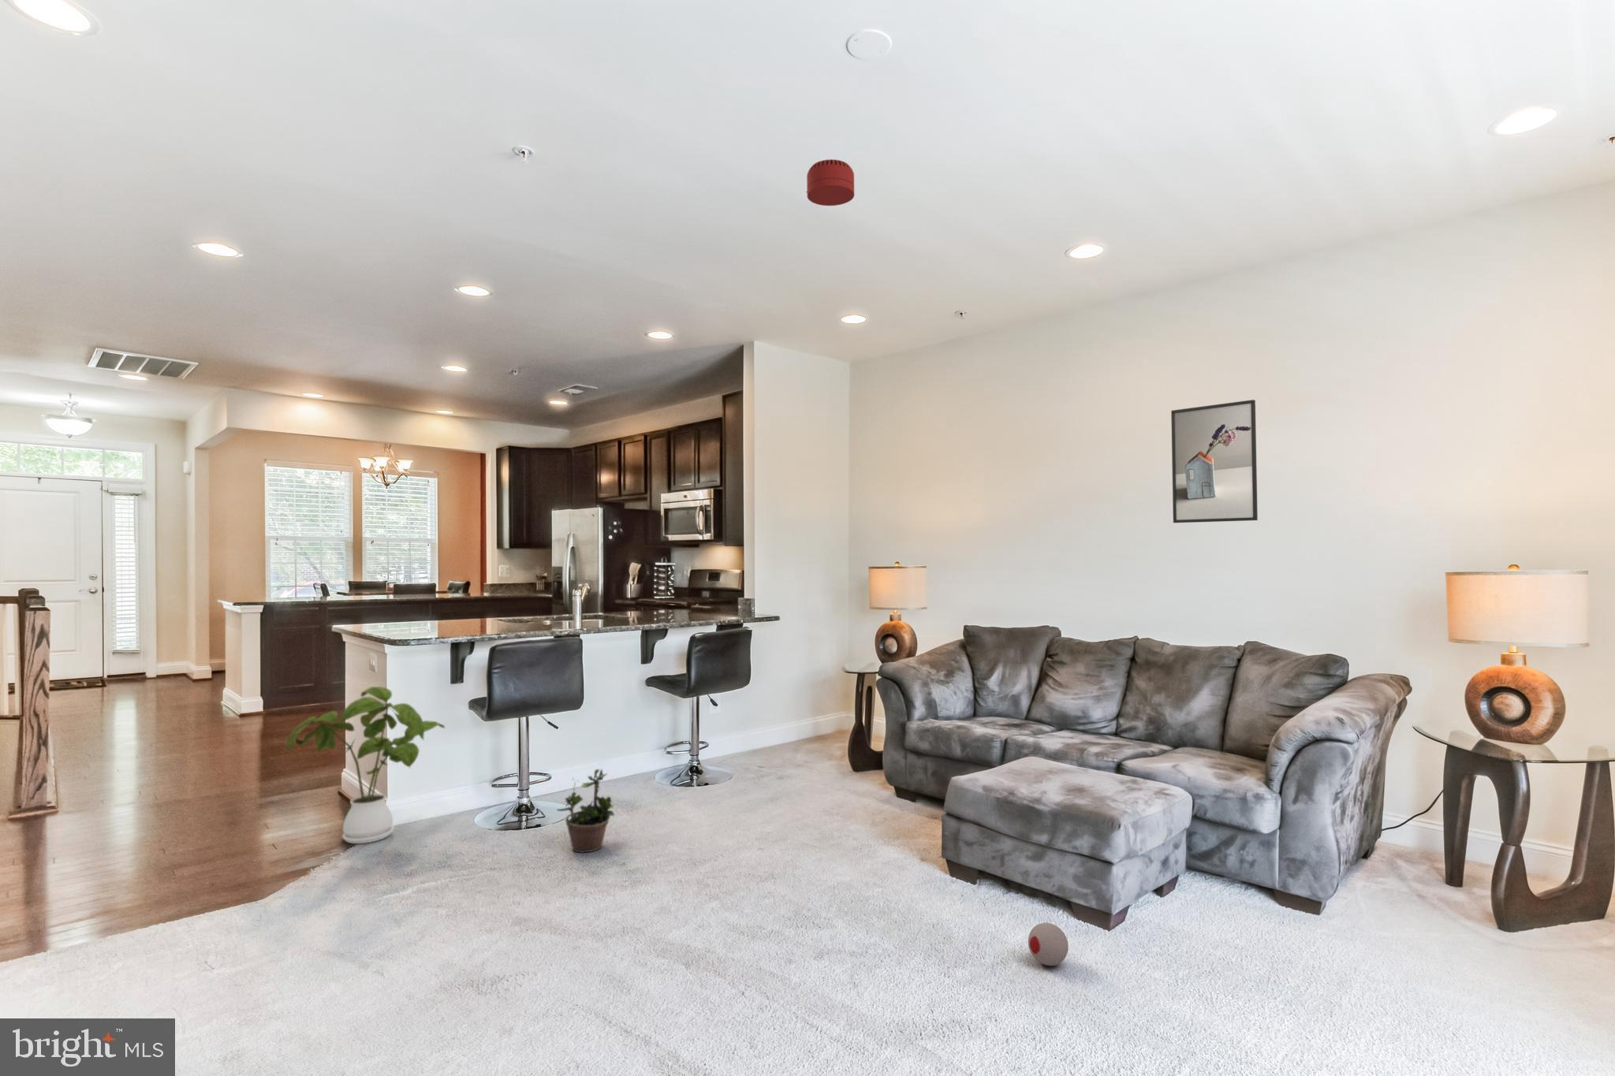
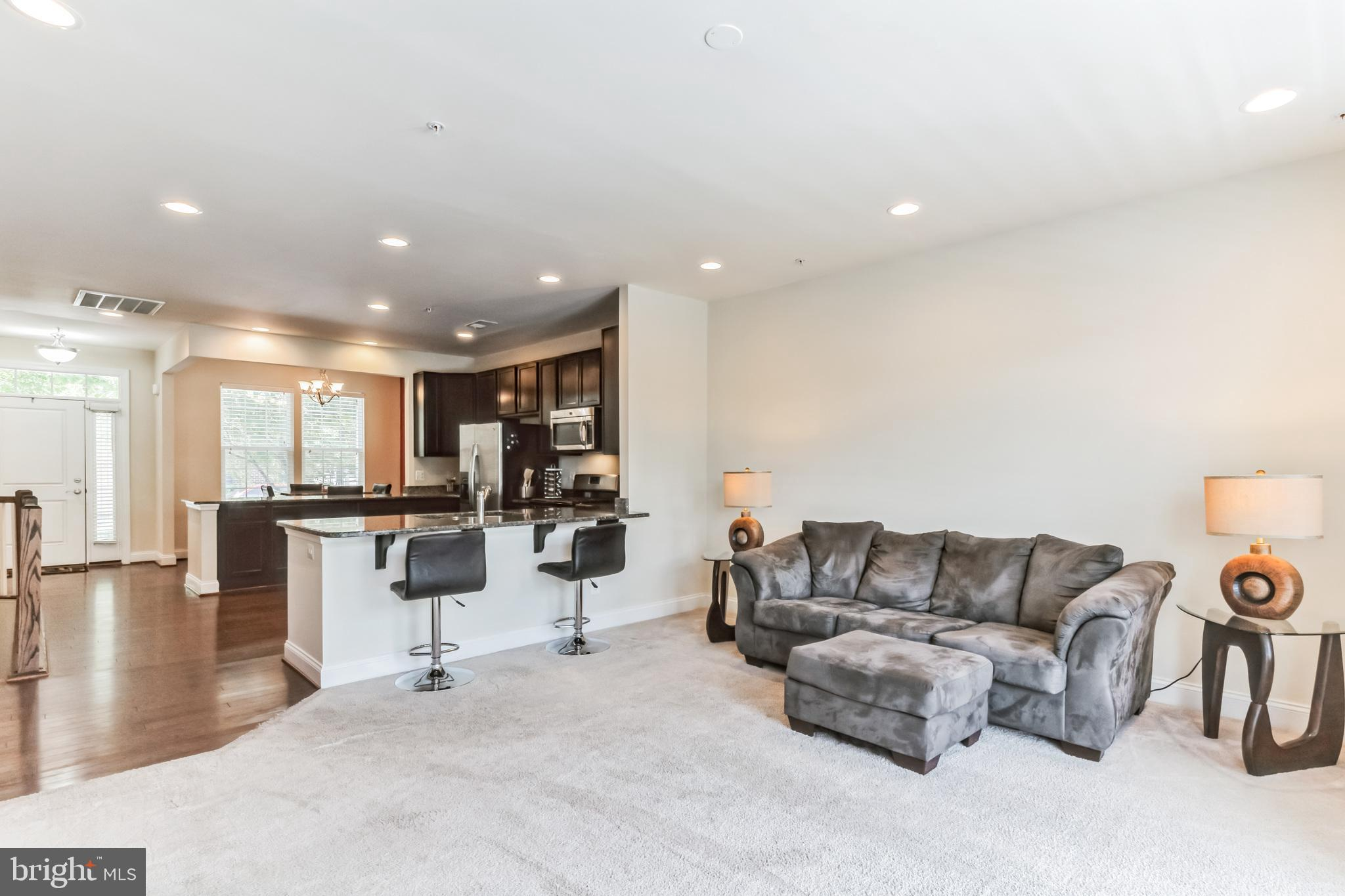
- potted plant [556,763,616,854]
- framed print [1171,399,1258,524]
- smoke detector [806,159,855,207]
- house plant [286,686,445,844]
- ball [1028,922,1070,967]
